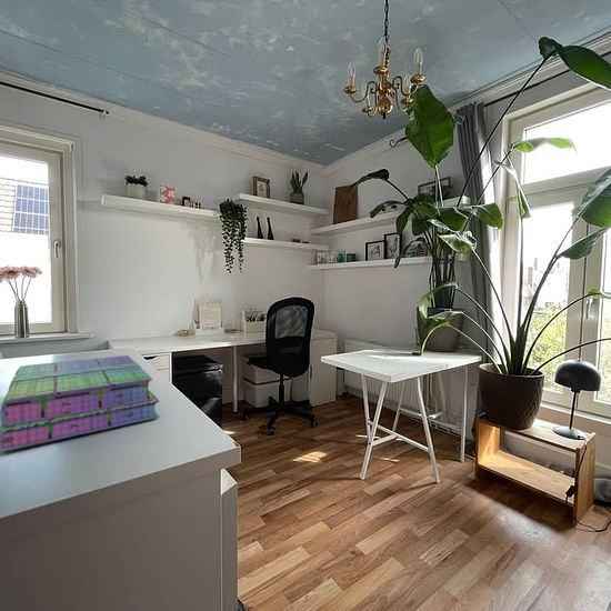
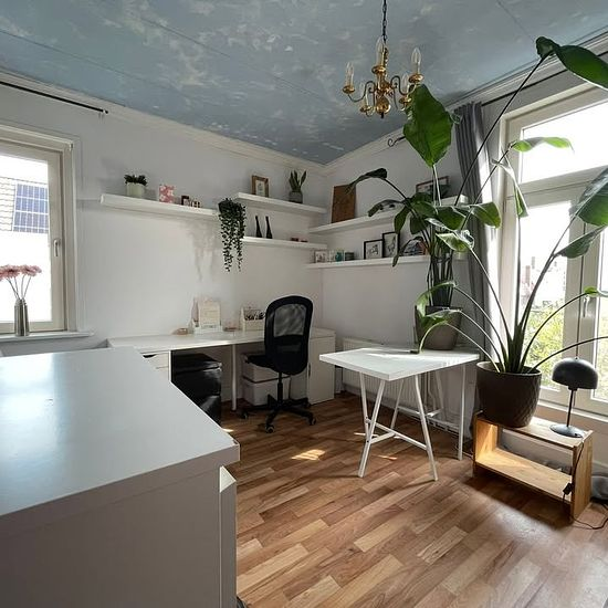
- stack of books [0,354,160,452]
